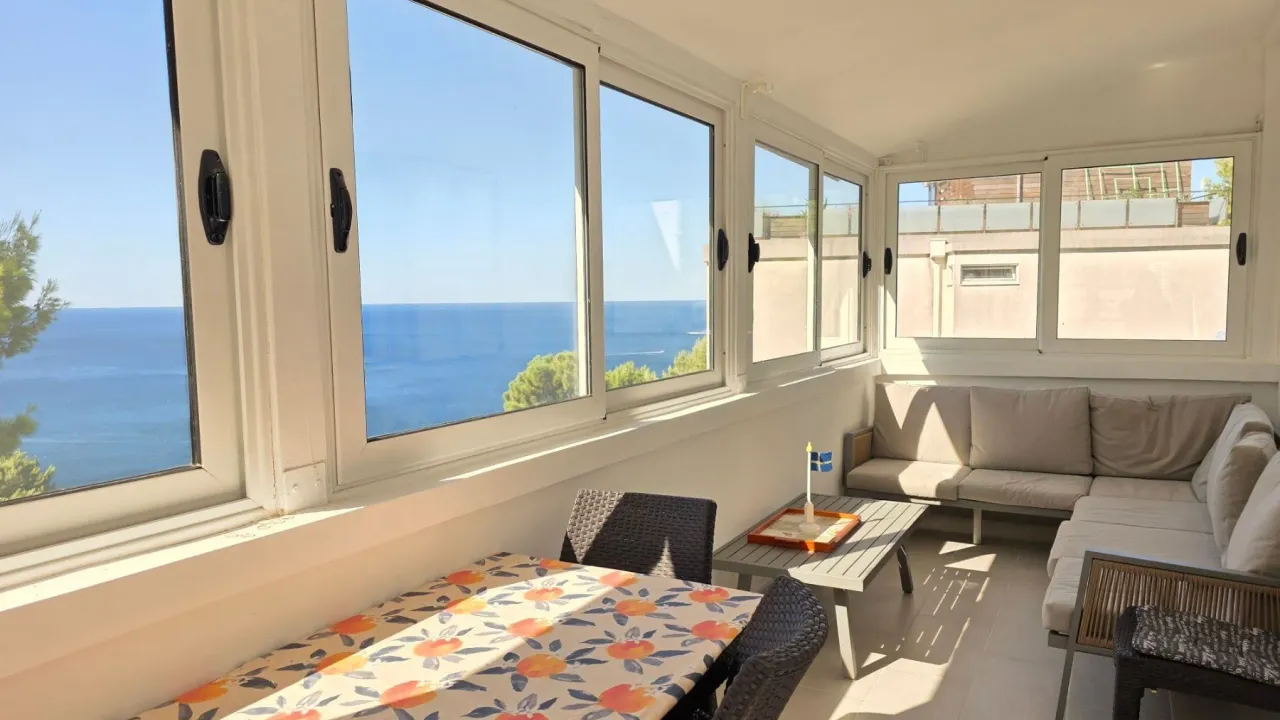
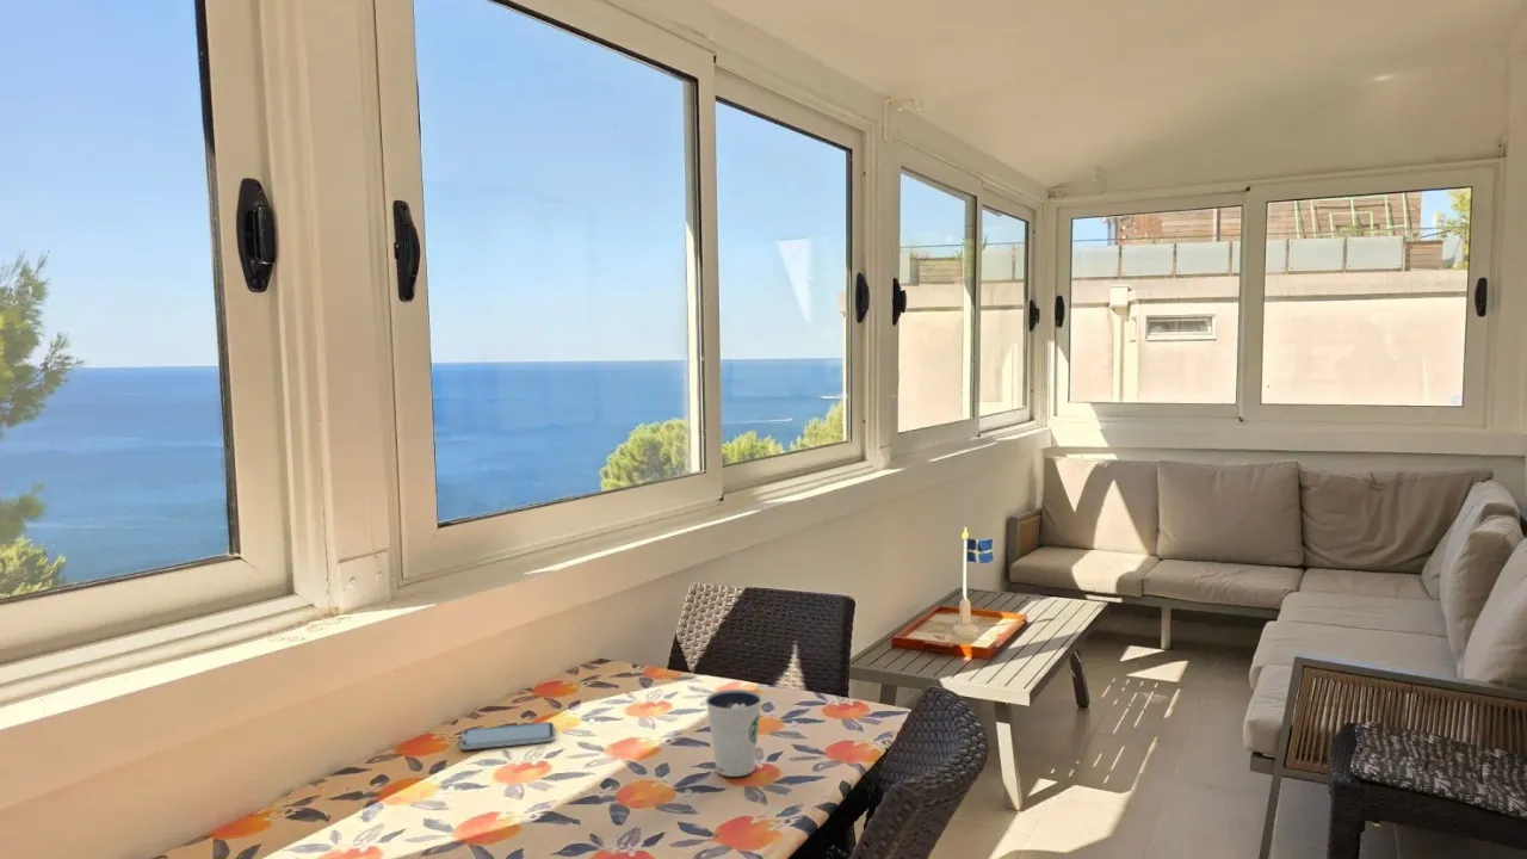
+ smartphone [459,721,556,750]
+ dixie cup [704,688,764,778]
